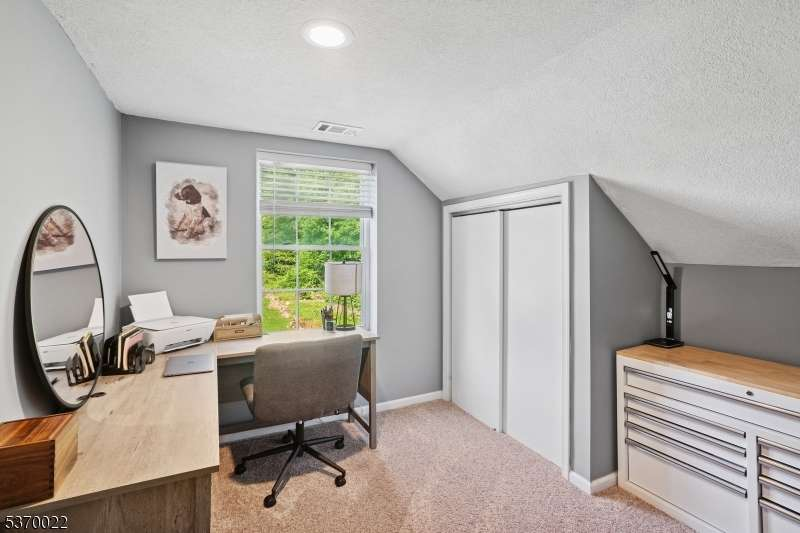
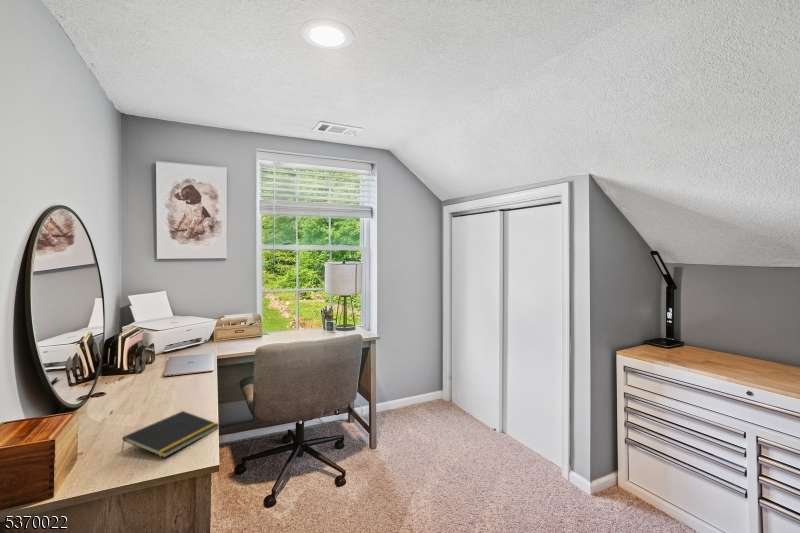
+ notepad [120,410,221,459]
